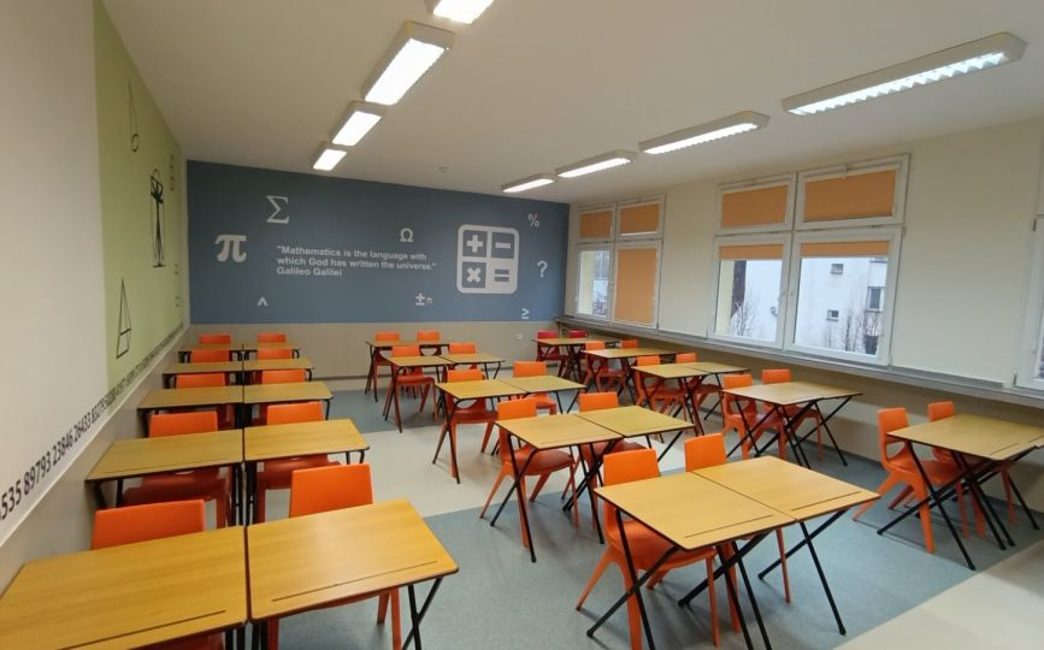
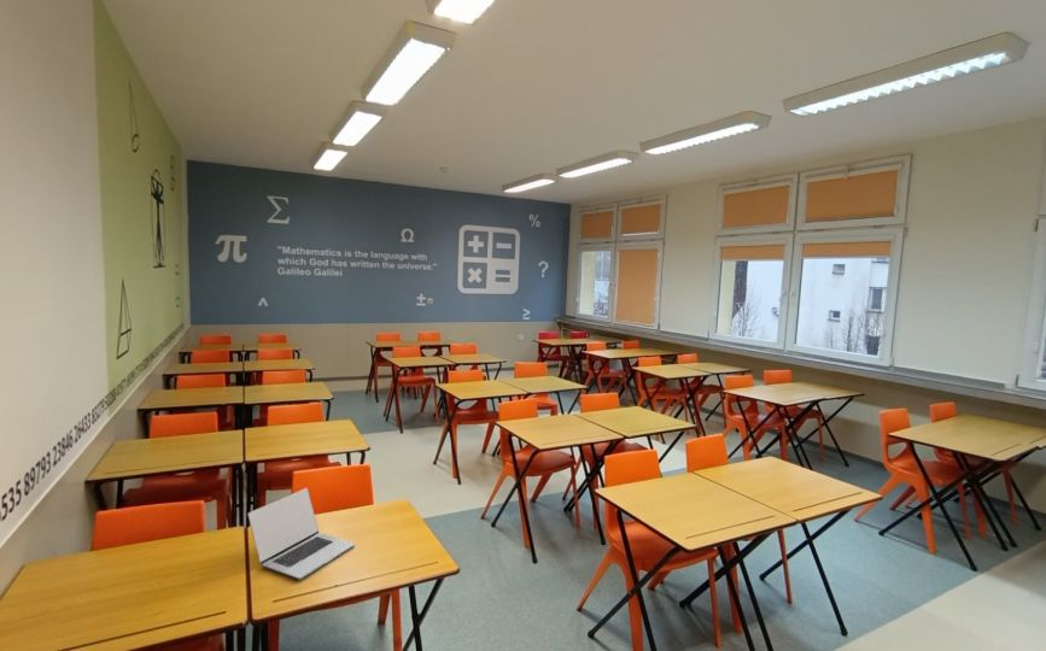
+ laptop [247,487,356,581]
